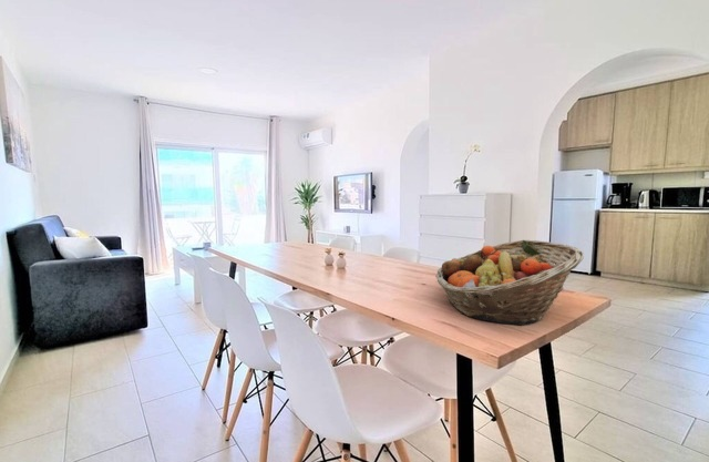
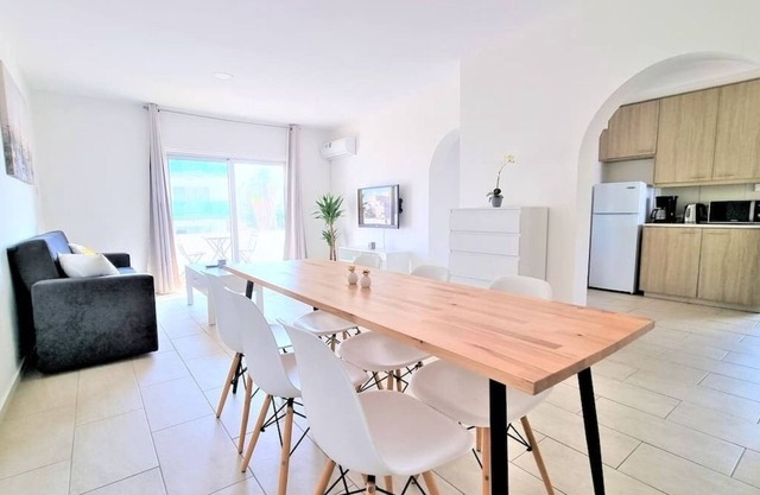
- fruit basket [435,239,585,327]
